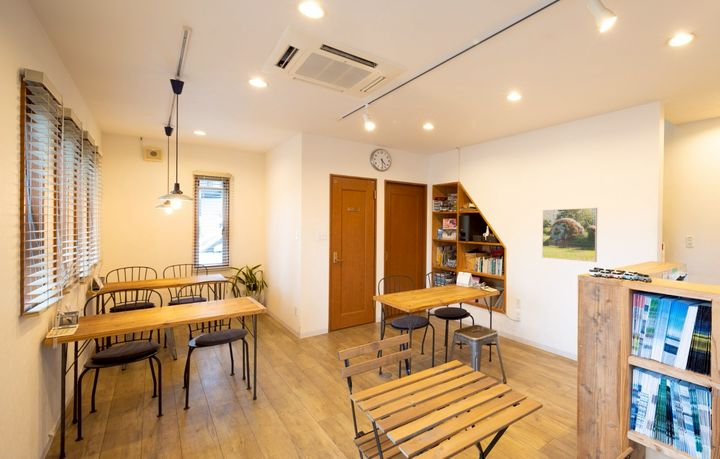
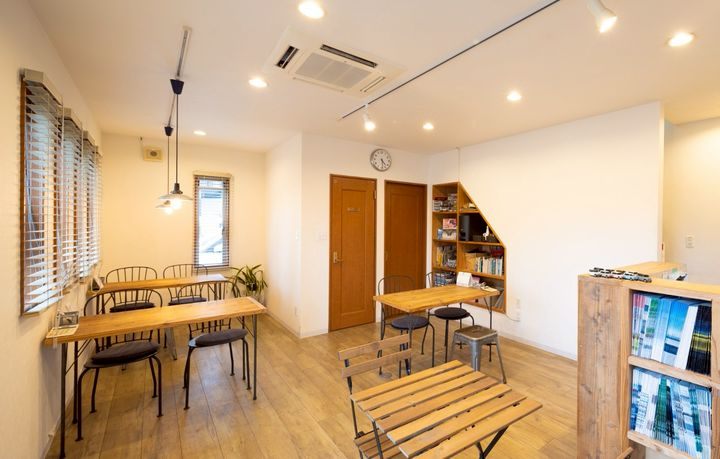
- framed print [541,207,598,263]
